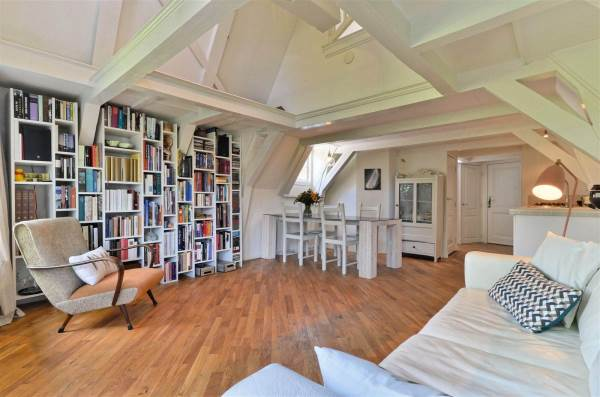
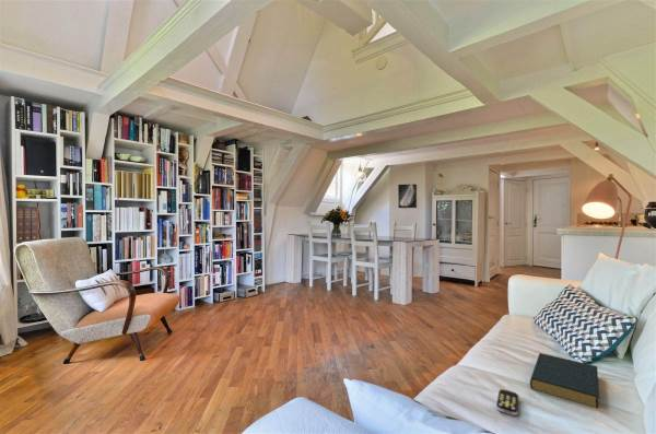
+ hardback book [529,352,600,410]
+ remote control [495,388,519,417]
